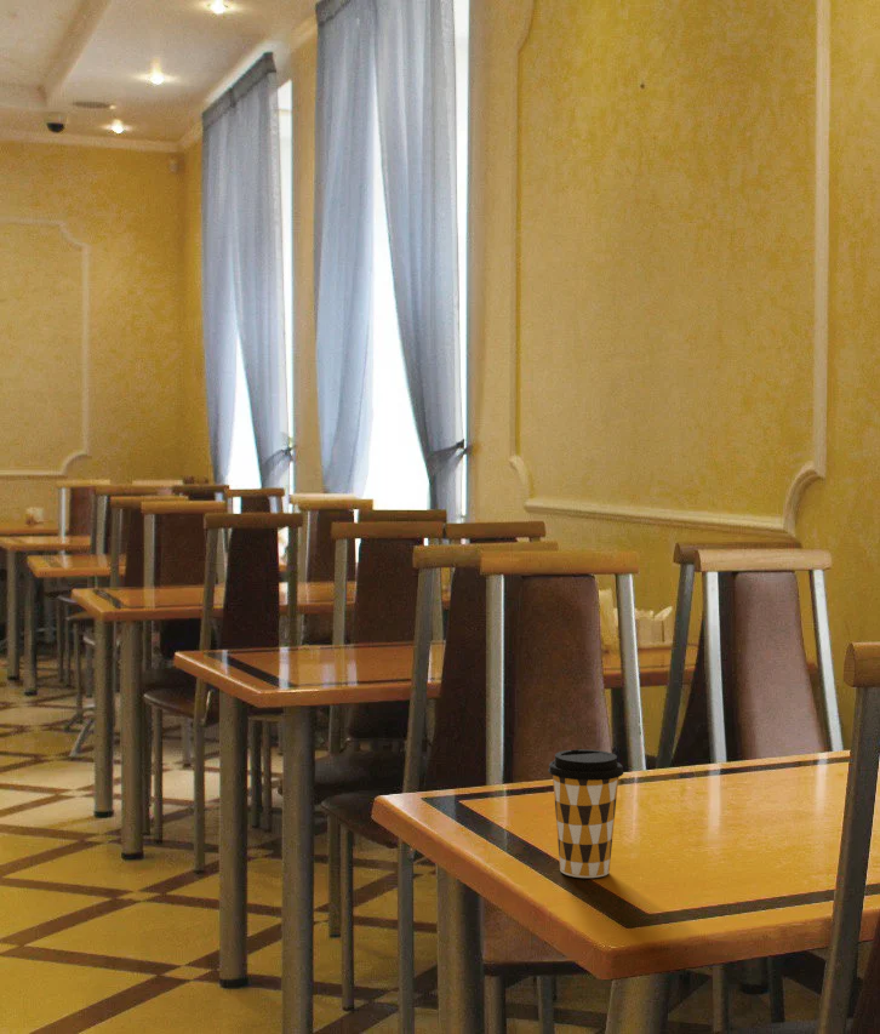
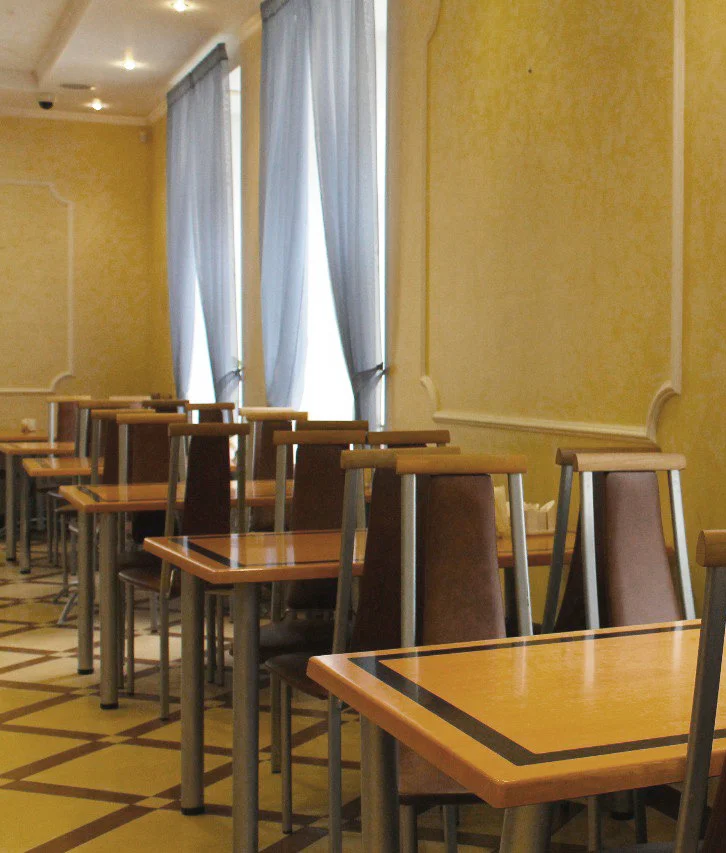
- coffee cup [547,748,624,879]
